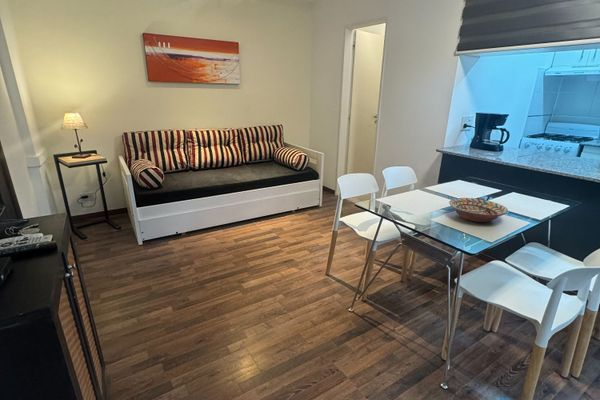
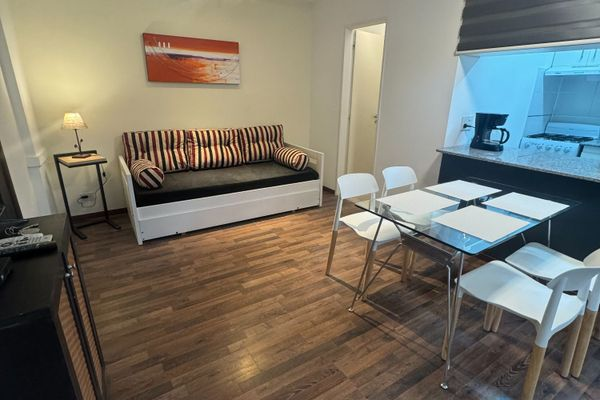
- decorative bowl [448,197,509,223]
